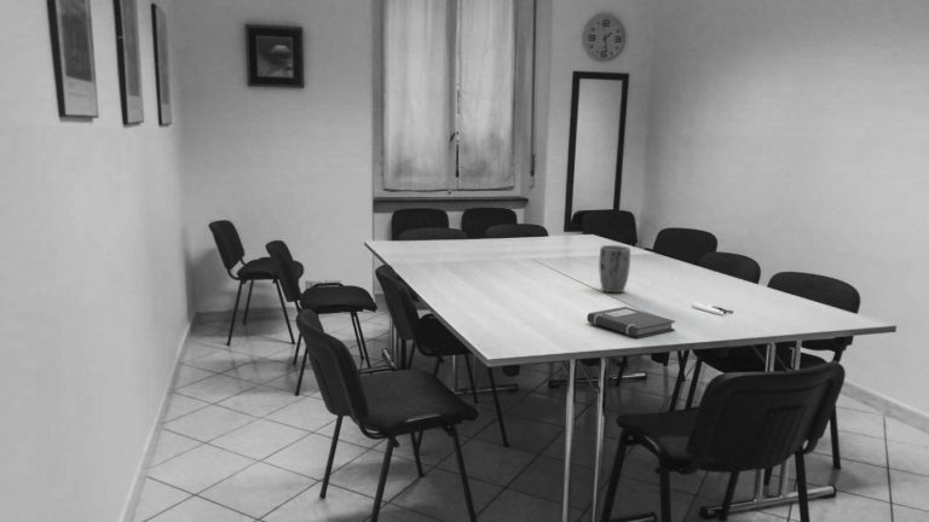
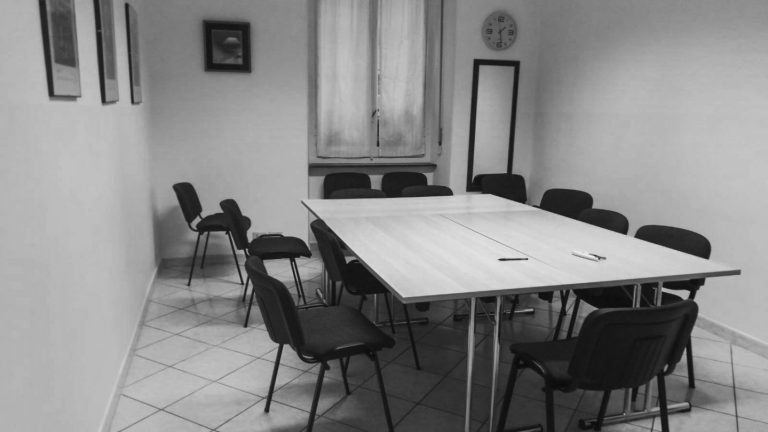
- plant pot [598,244,631,295]
- notebook [585,306,676,340]
